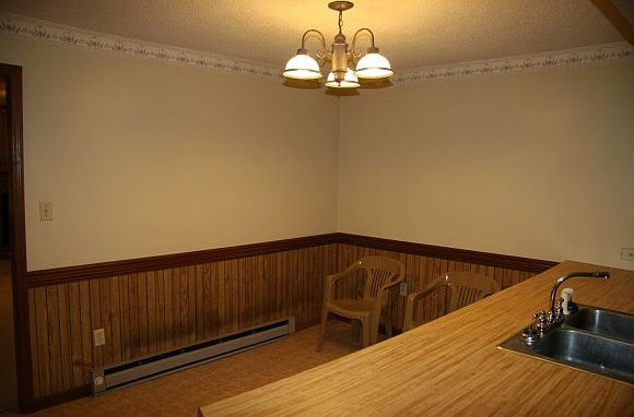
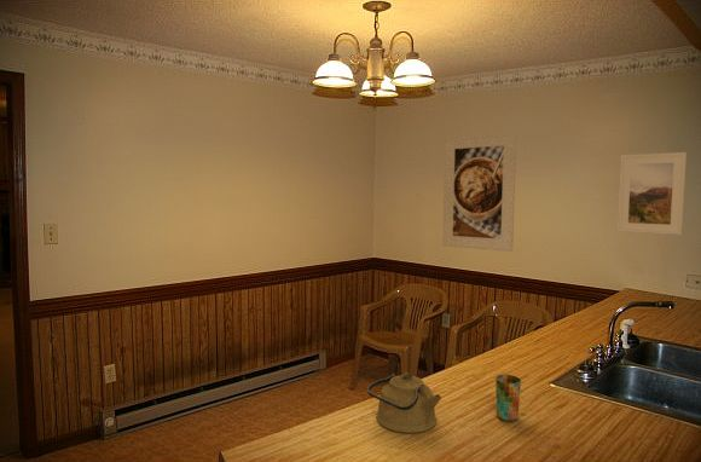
+ cup [494,374,522,422]
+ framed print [441,132,517,253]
+ kettle [366,371,442,434]
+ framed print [616,151,688,236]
